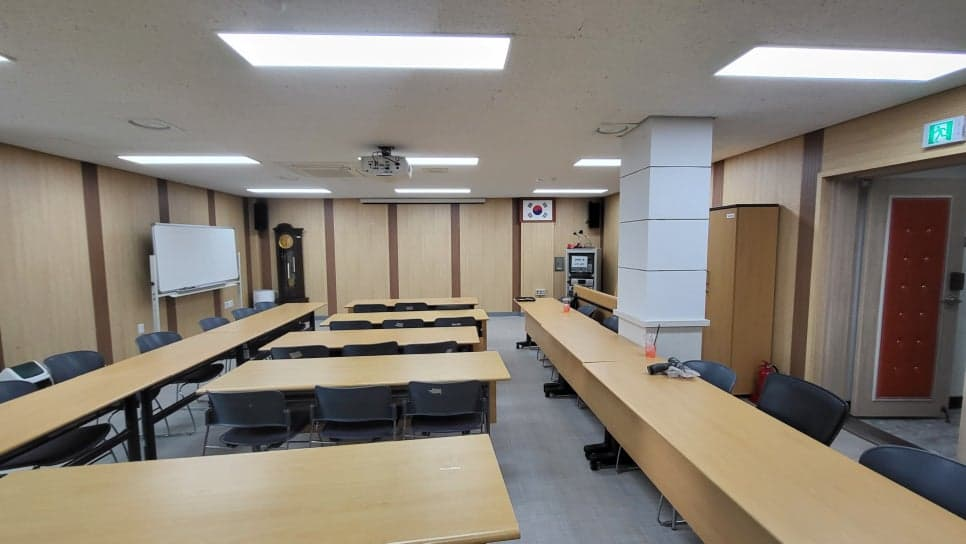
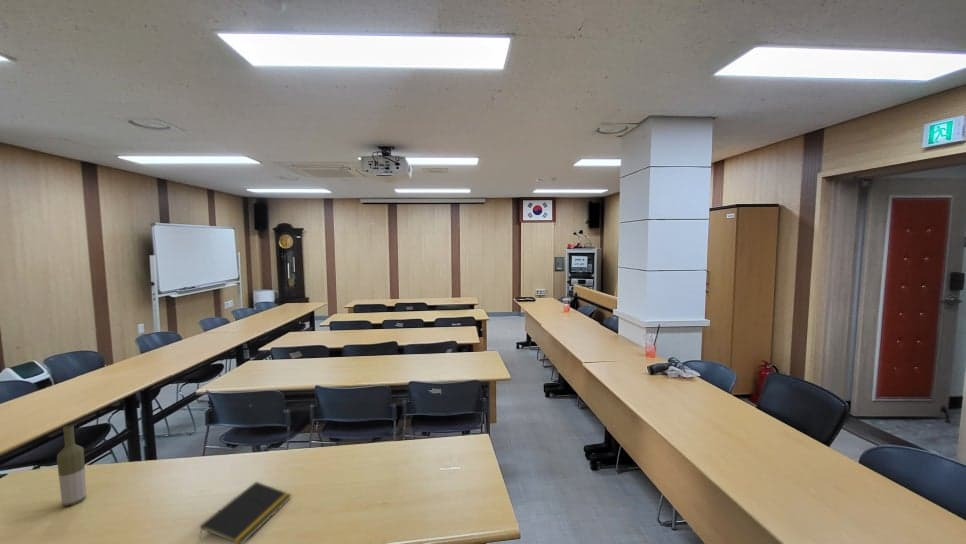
+ notepad [198,481,292,544]
+ bottle [56,424,87,507]
